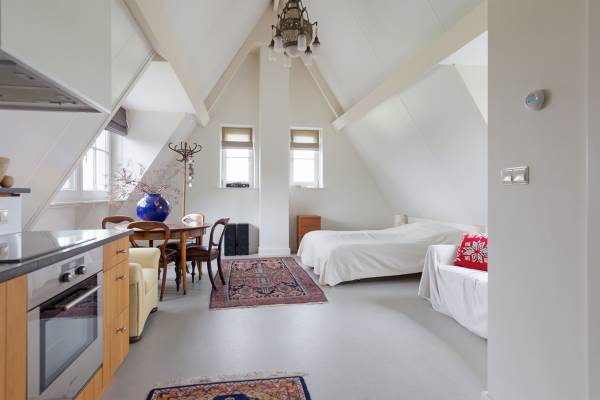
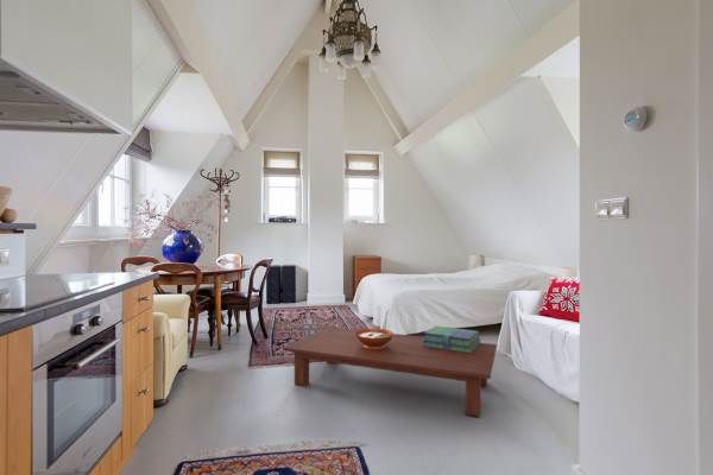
+ stack of books [422,324,481,353]
+ decorative bowl [355,328,395,349]
+ coffee table [282,325,498,418]
